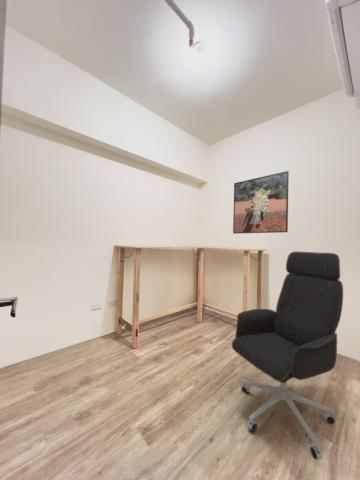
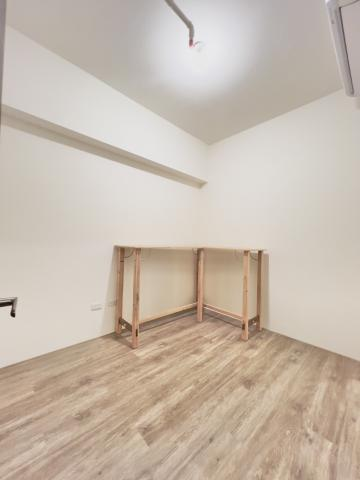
- office chair [231,251,344,460]
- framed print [232,170,290,235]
